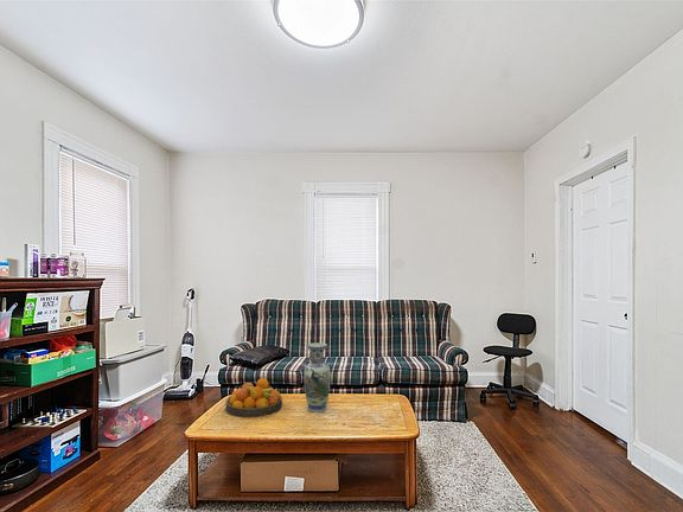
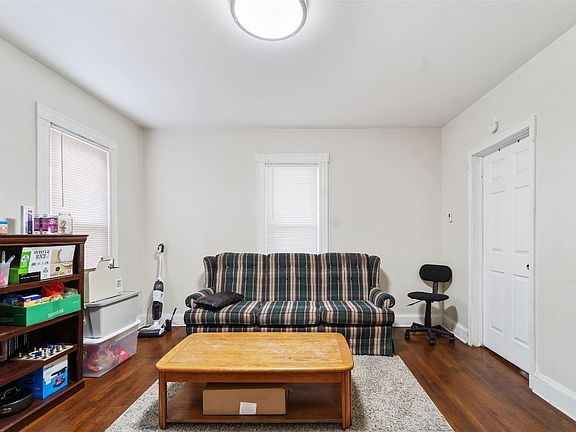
- vase [304,341,332,414]
- fruit bowl [224,377,283,418]
